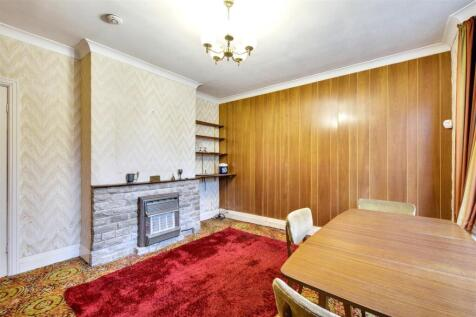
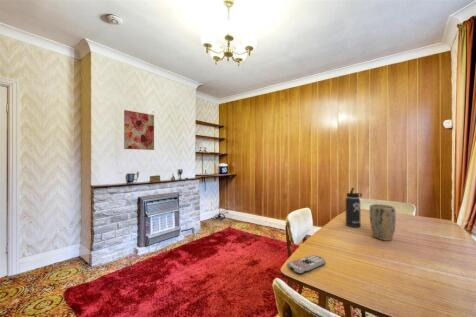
+ thermos bottle [345,187,363,228]
+ plant pot [369,203,397,242]
+ wall art [123,109,155,151]
+ remote control [286,254,327,275]
